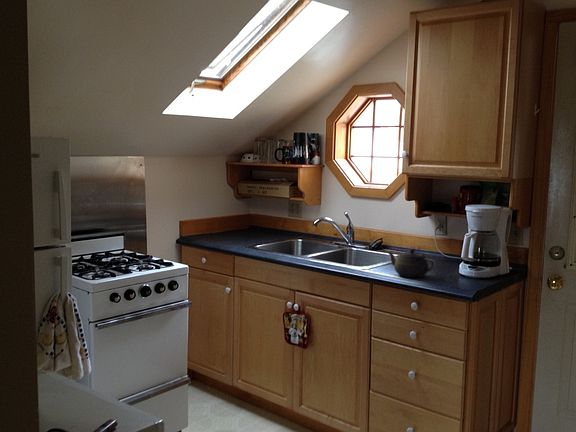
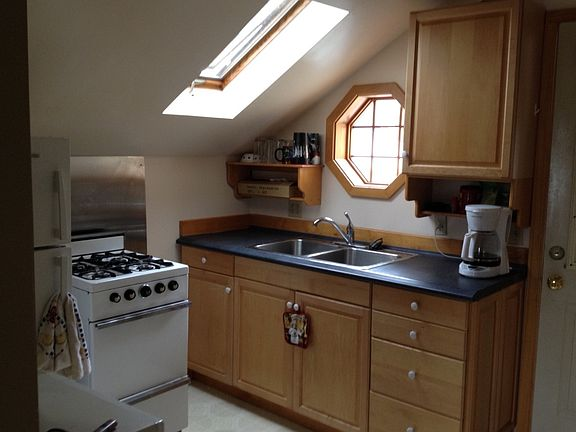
- teapot [386,248,436,278]
